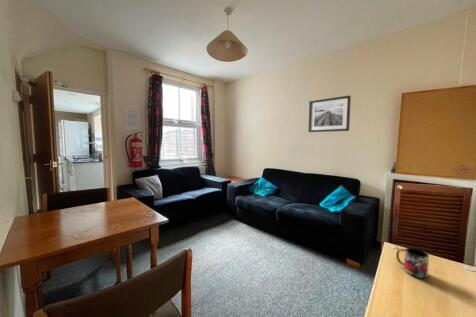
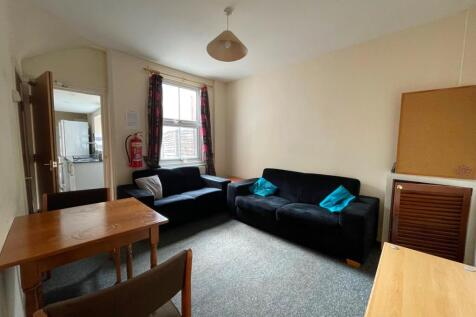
- wall art [307,94,352,133]
- mug [395,247,430,279]
